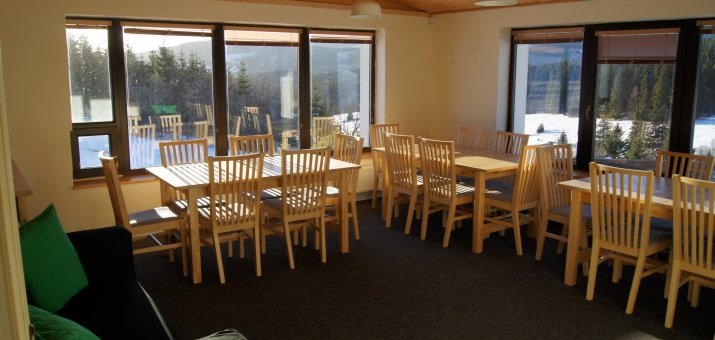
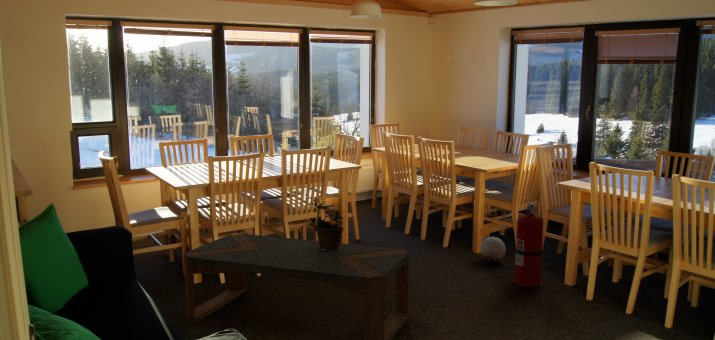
+ potted plant [308,192,345,250]
+ ball [479,236,507,263]
+ fire extinguisher [514,202,544,288]
+ coffee table [183,233,410,340]
